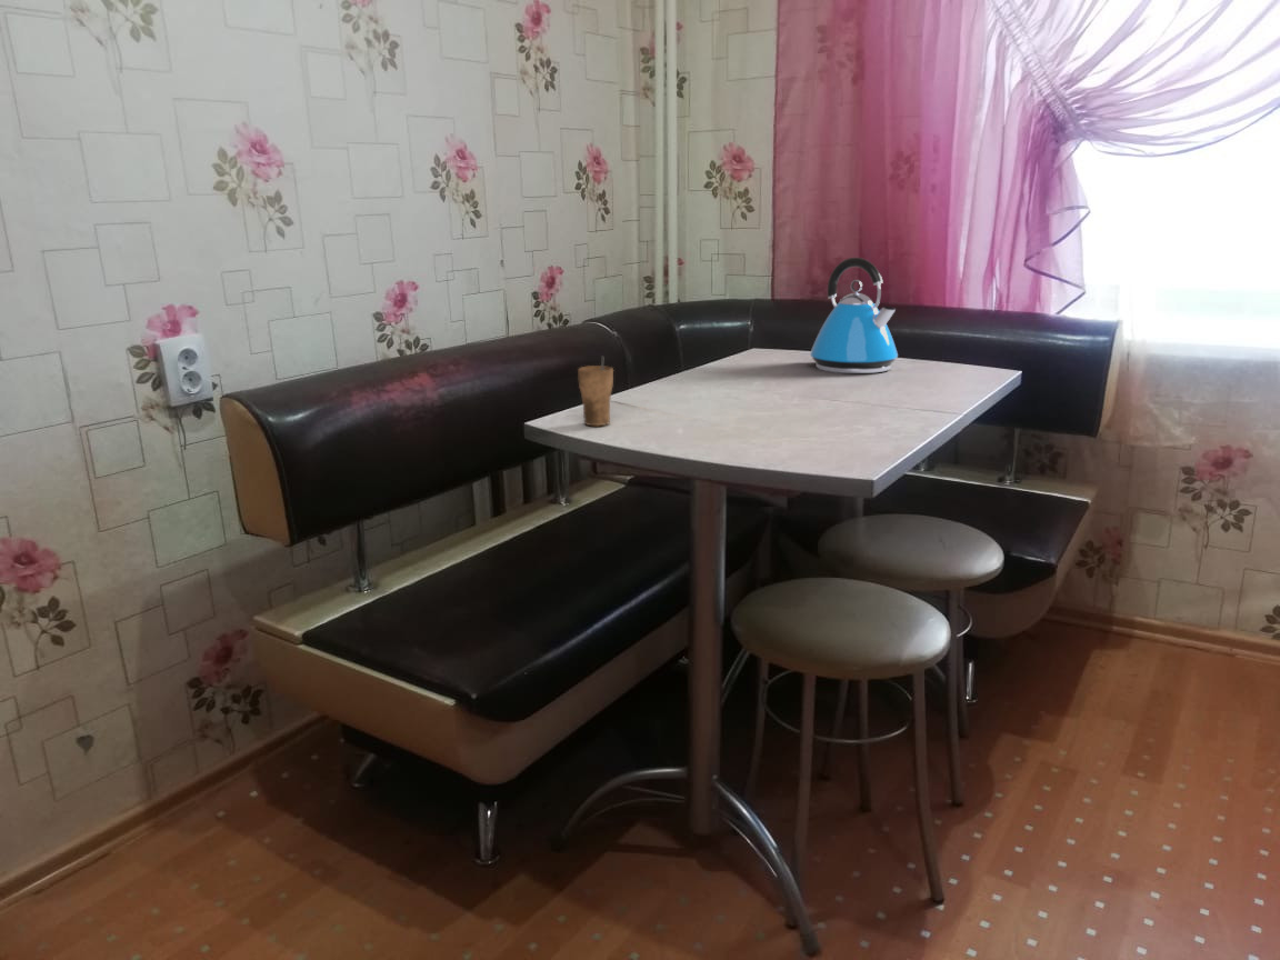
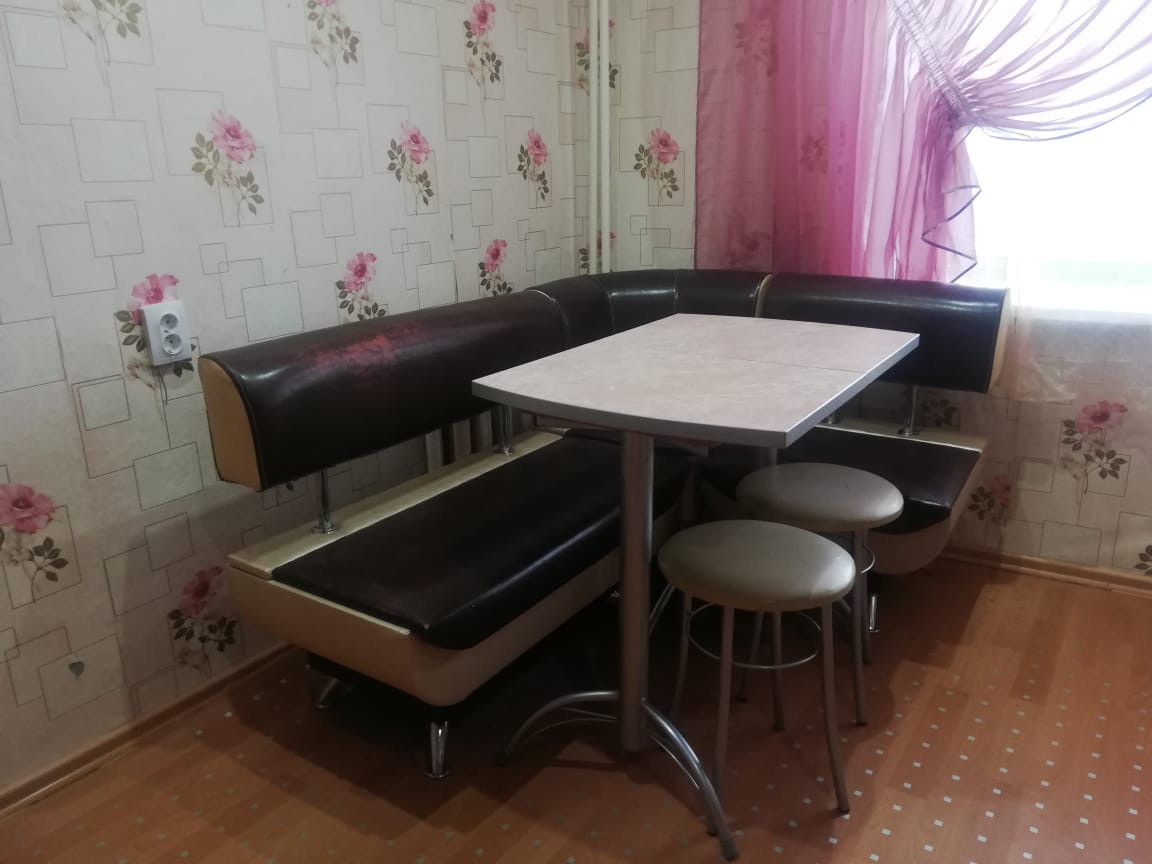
- kettle [809,257,899,374]
- cup [577,356,614,427]
